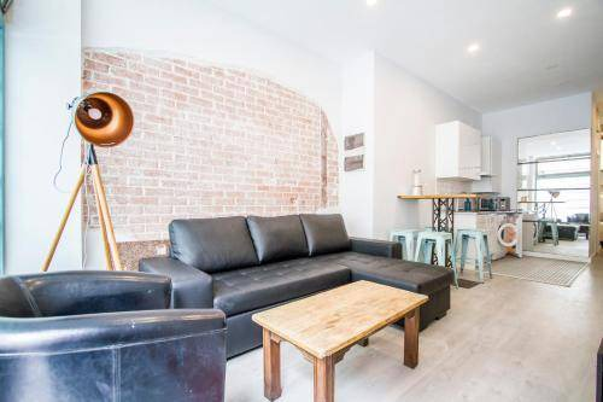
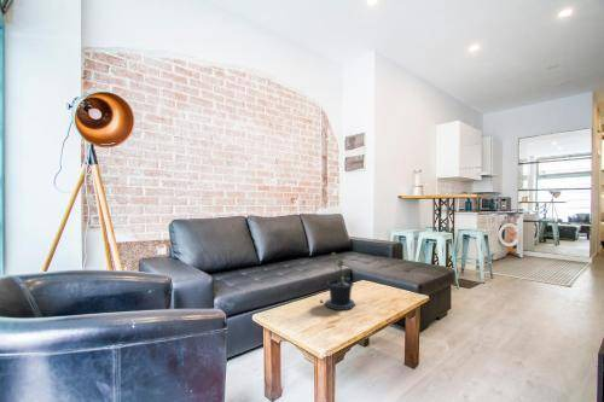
+ potted plant [319,251,356,311]
